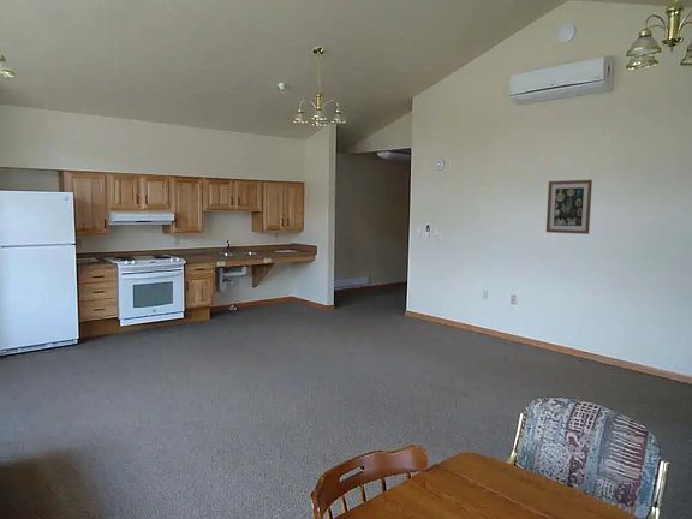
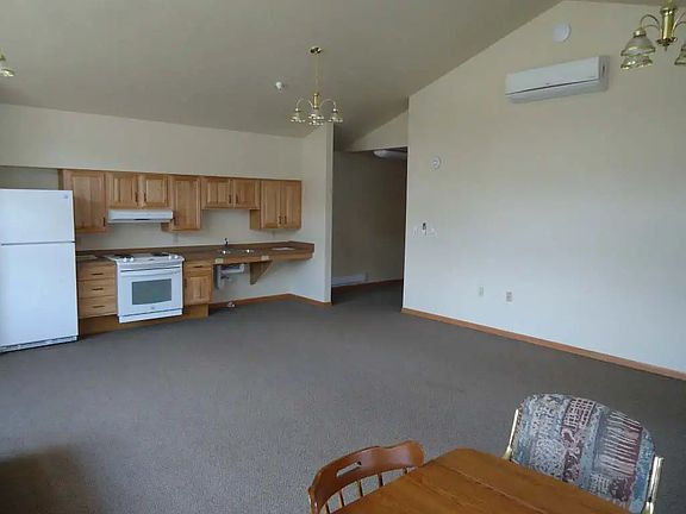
- wall art [545,179,593,235]
